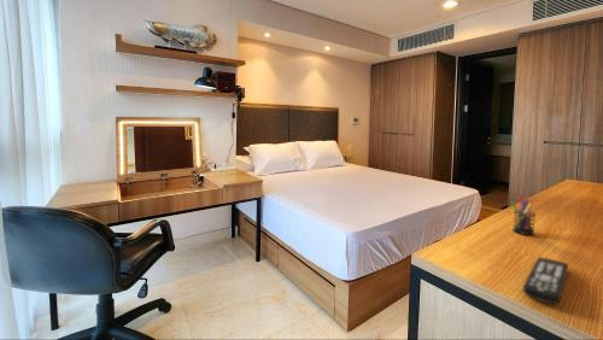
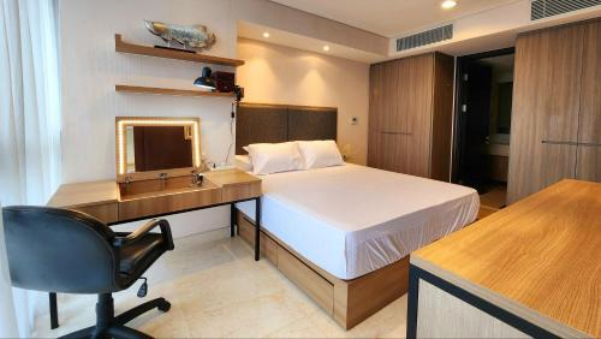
- pen holder [509,194,537,236]
- remote control [522,256,569,305]
